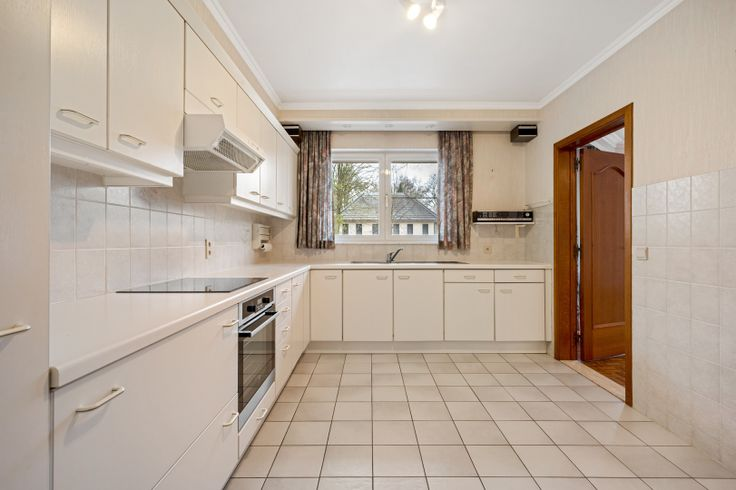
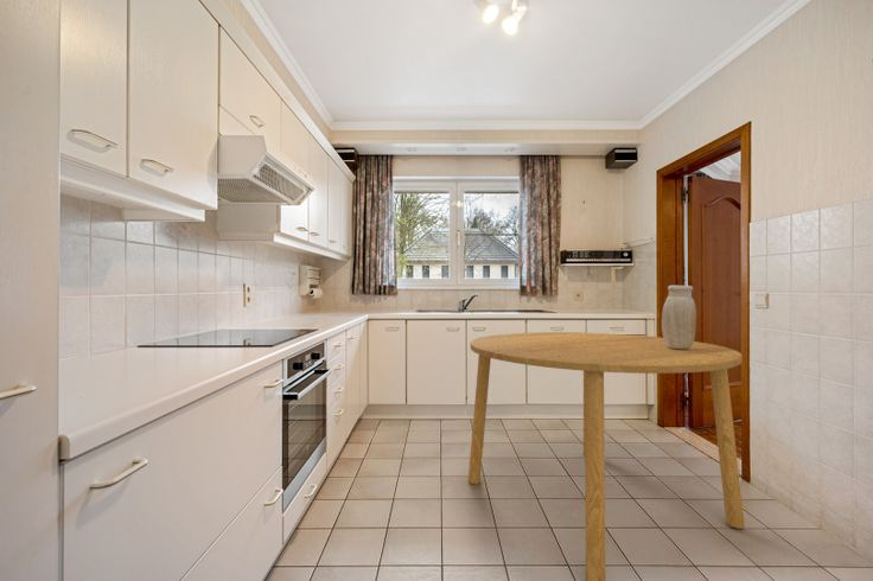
+ vase [661,285,697,350]
+ dining table [467,331,745,581]
